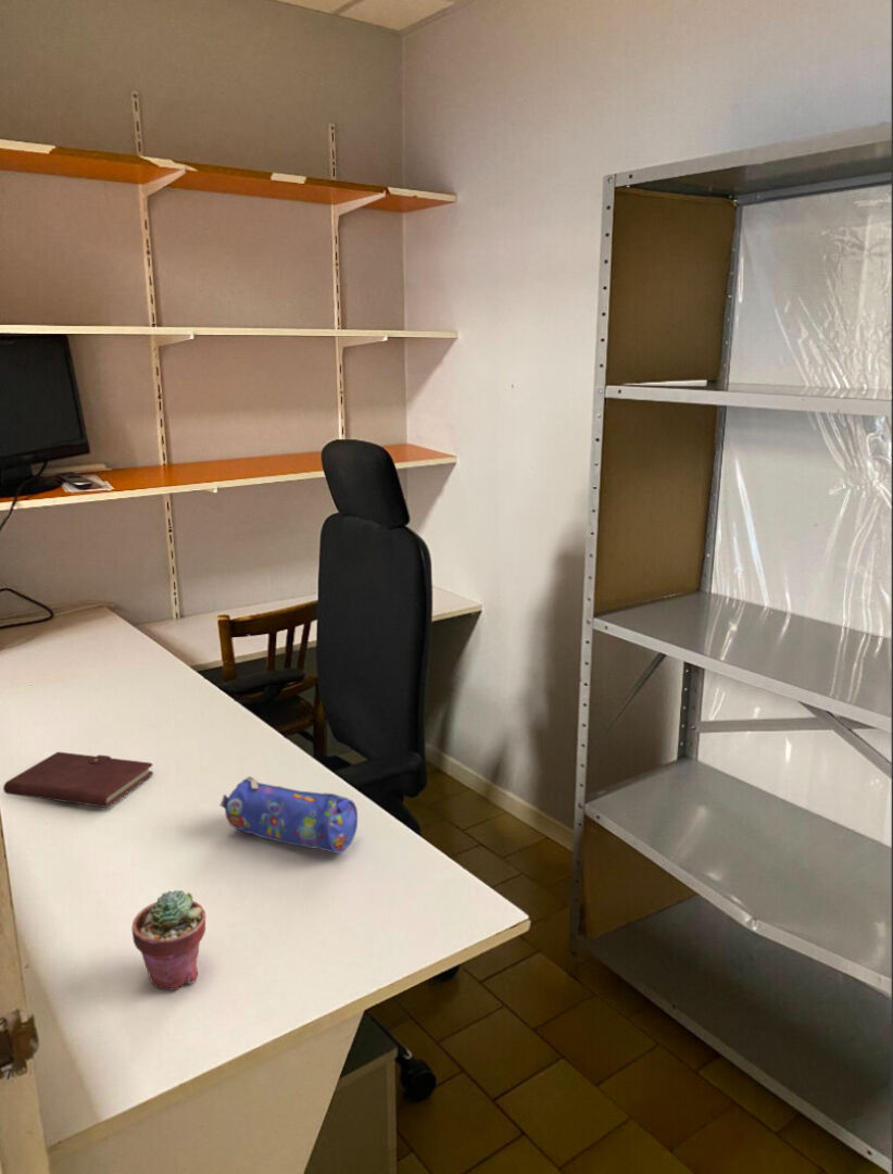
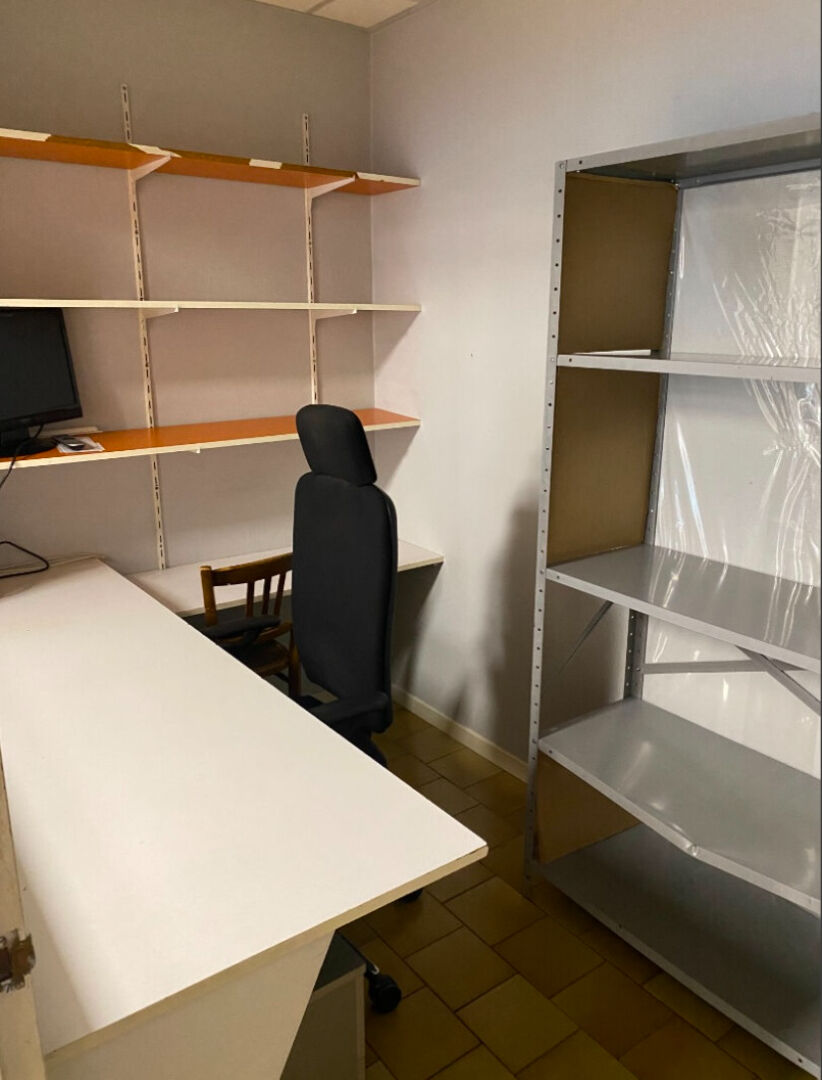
- pencil case [219,775,359,854]
- notebook [2,751,154,809]
- potted succulent [131,889,206,991]
